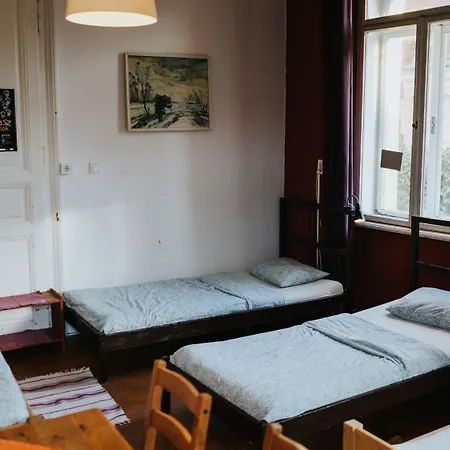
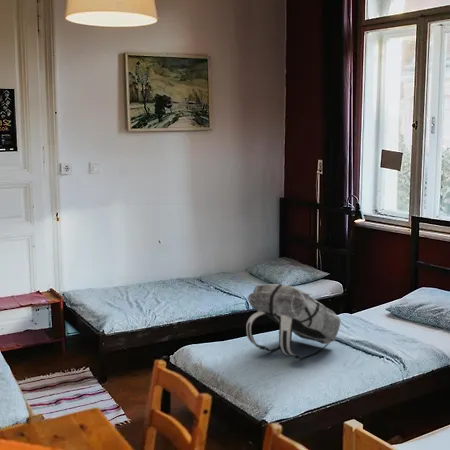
+ backpack [245,283,341,360]
